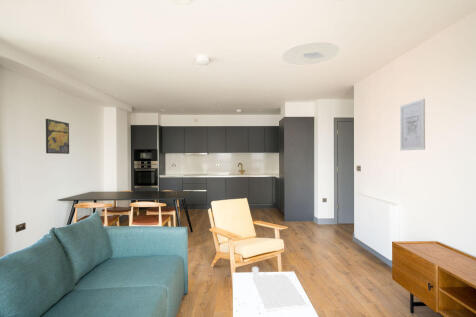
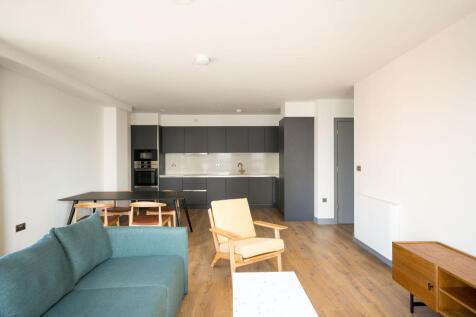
- ceiling light [280,41,340,66]
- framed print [45,118,70,155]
- wall art [399,98,426,151]
- cutting board [251,266,307,310]
